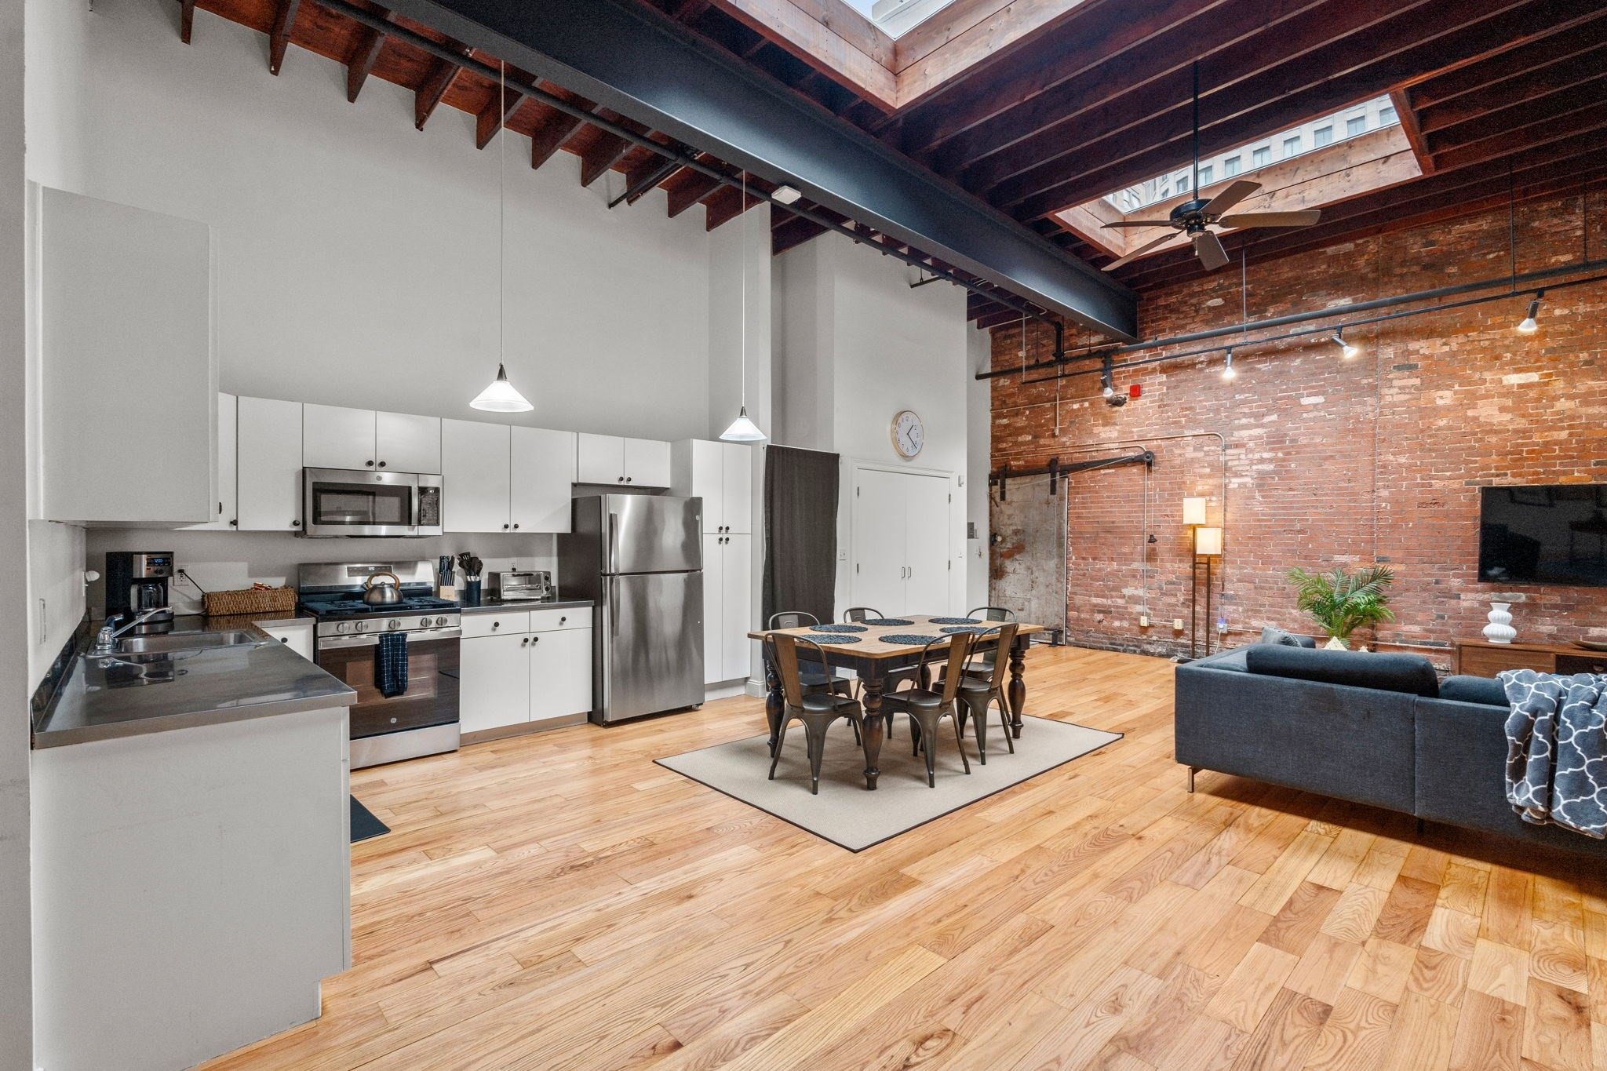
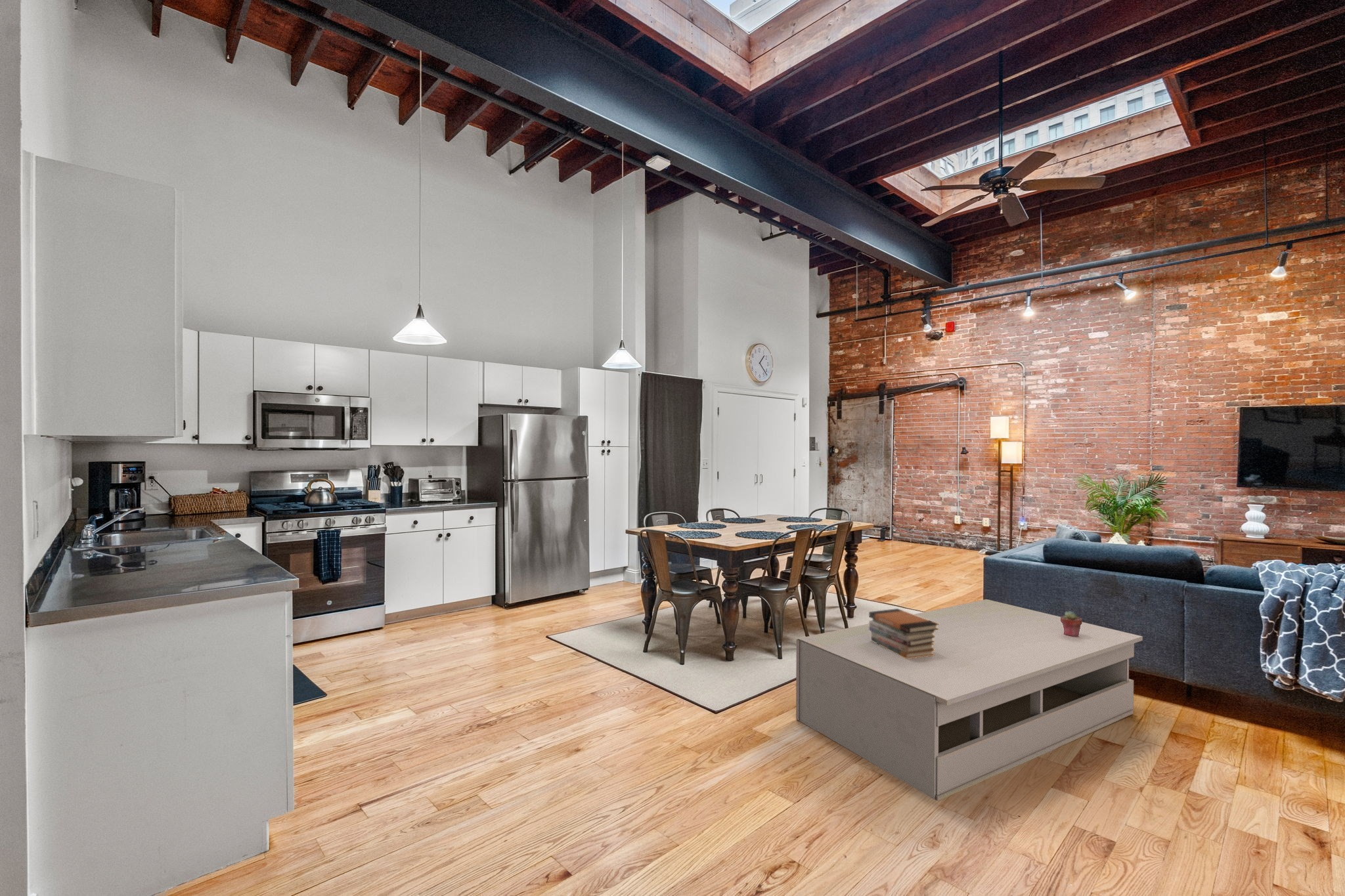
+ coffee table [795,599,1143,801]
+ potted succulent [1060,610,1082,637]
+ book stack [868,608,939,658]
